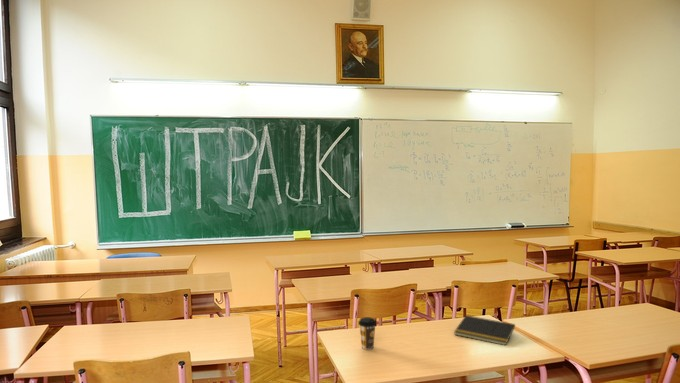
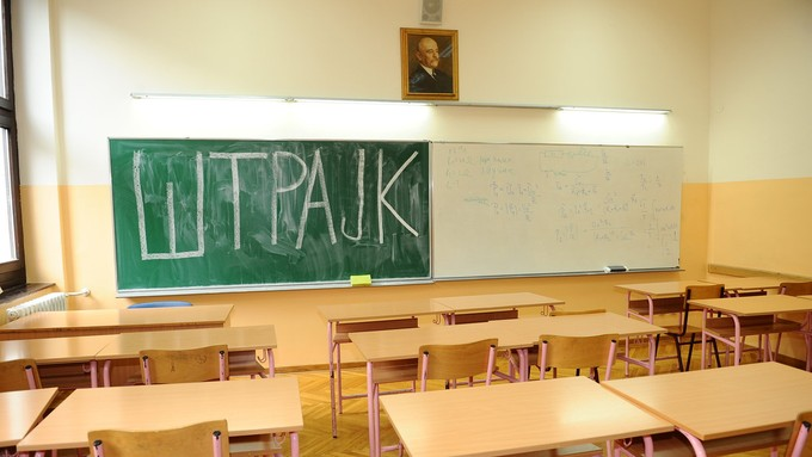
- coffee cup [357,316,377,351]
- notepad [453,314,516,346]
